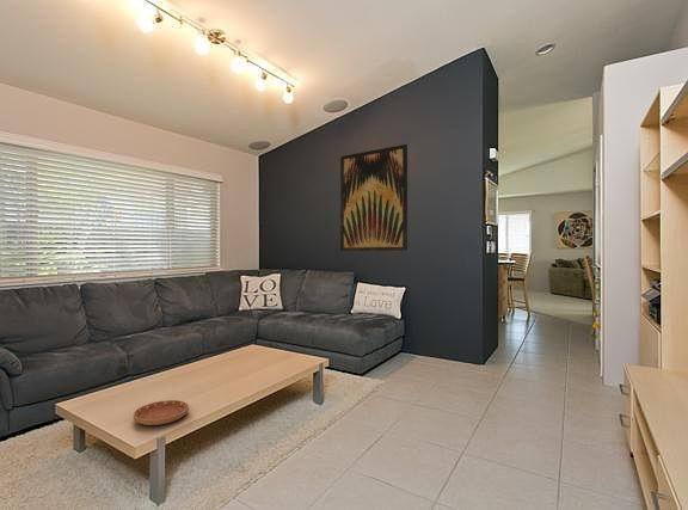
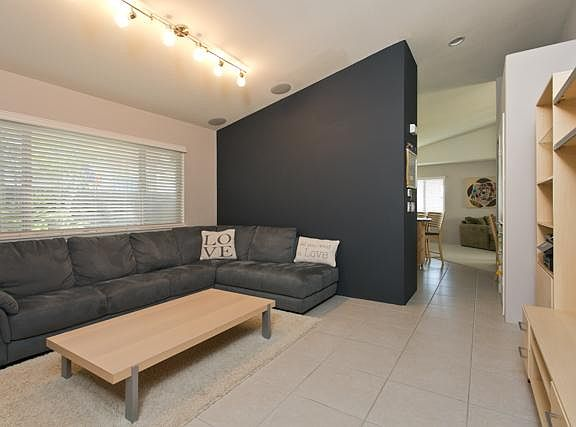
- saucer [133,399,190,426]
- wall art [339,143,408,252]
